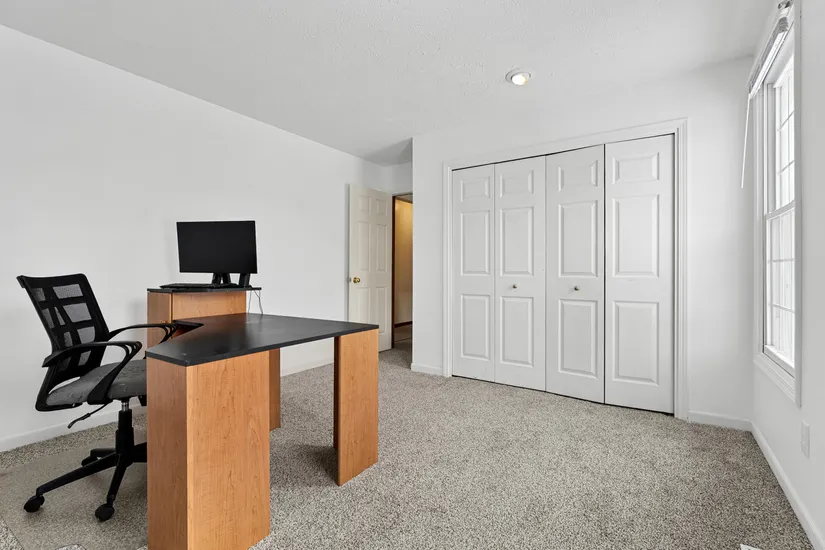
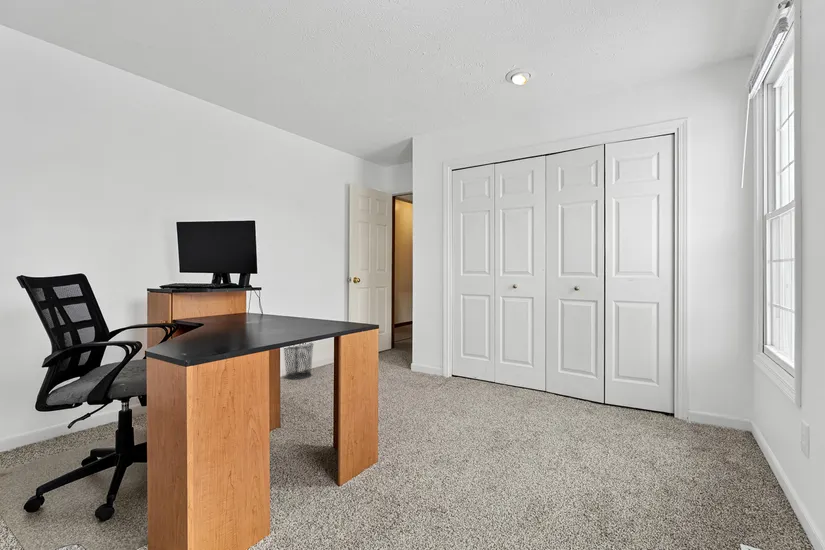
+ waste bin [283,342,315,381]
